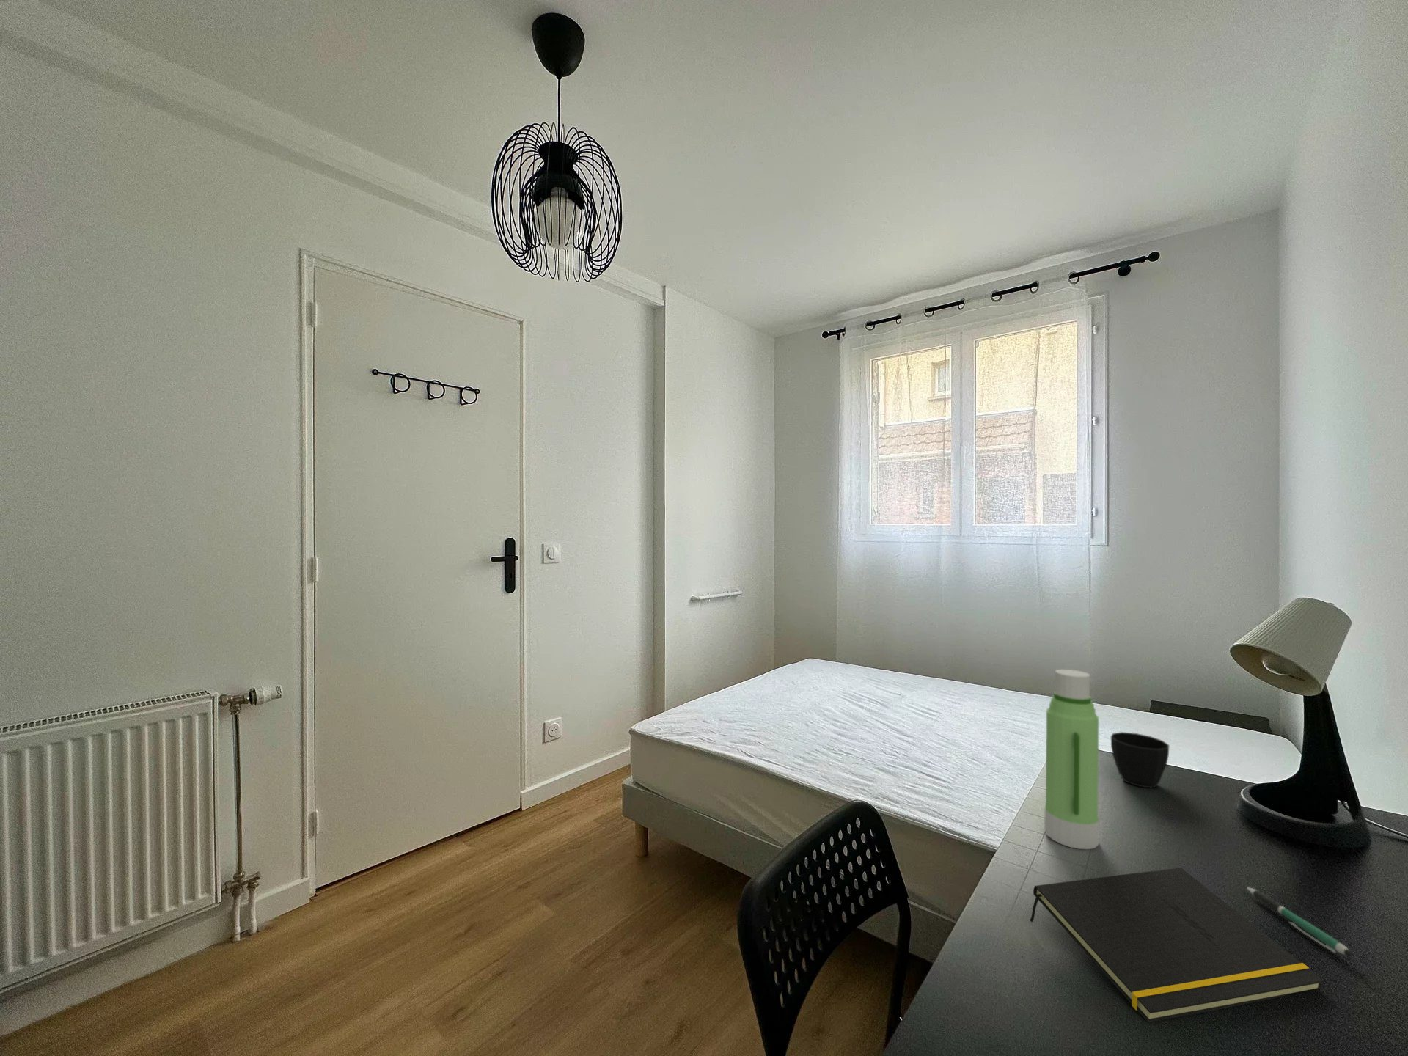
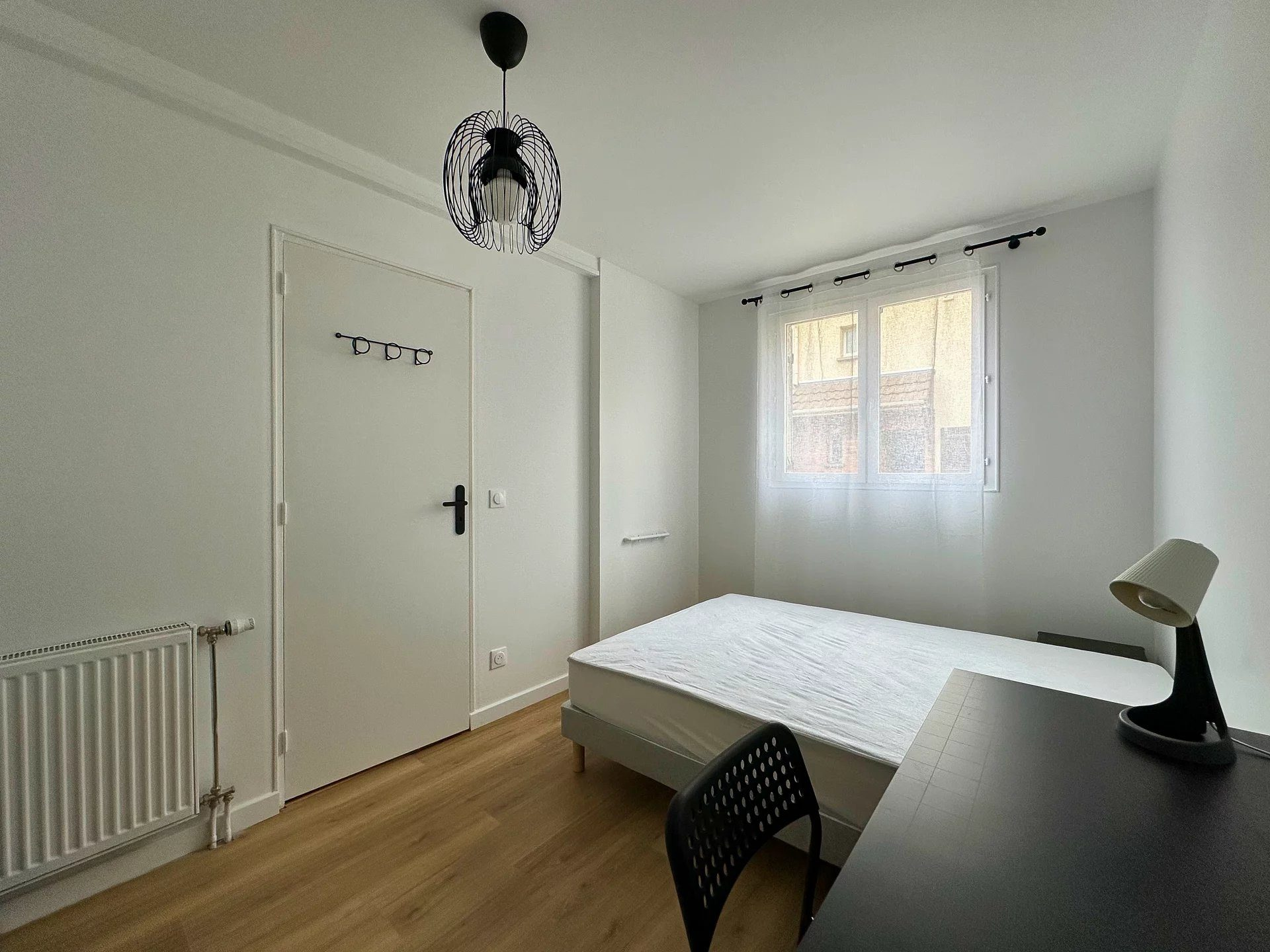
- cup [1110,731,1171,789]
- pen [1246,886,1353,957]
- water bottle [1043,669,1100,850]
- notepad [1029,866,1325,1023]
